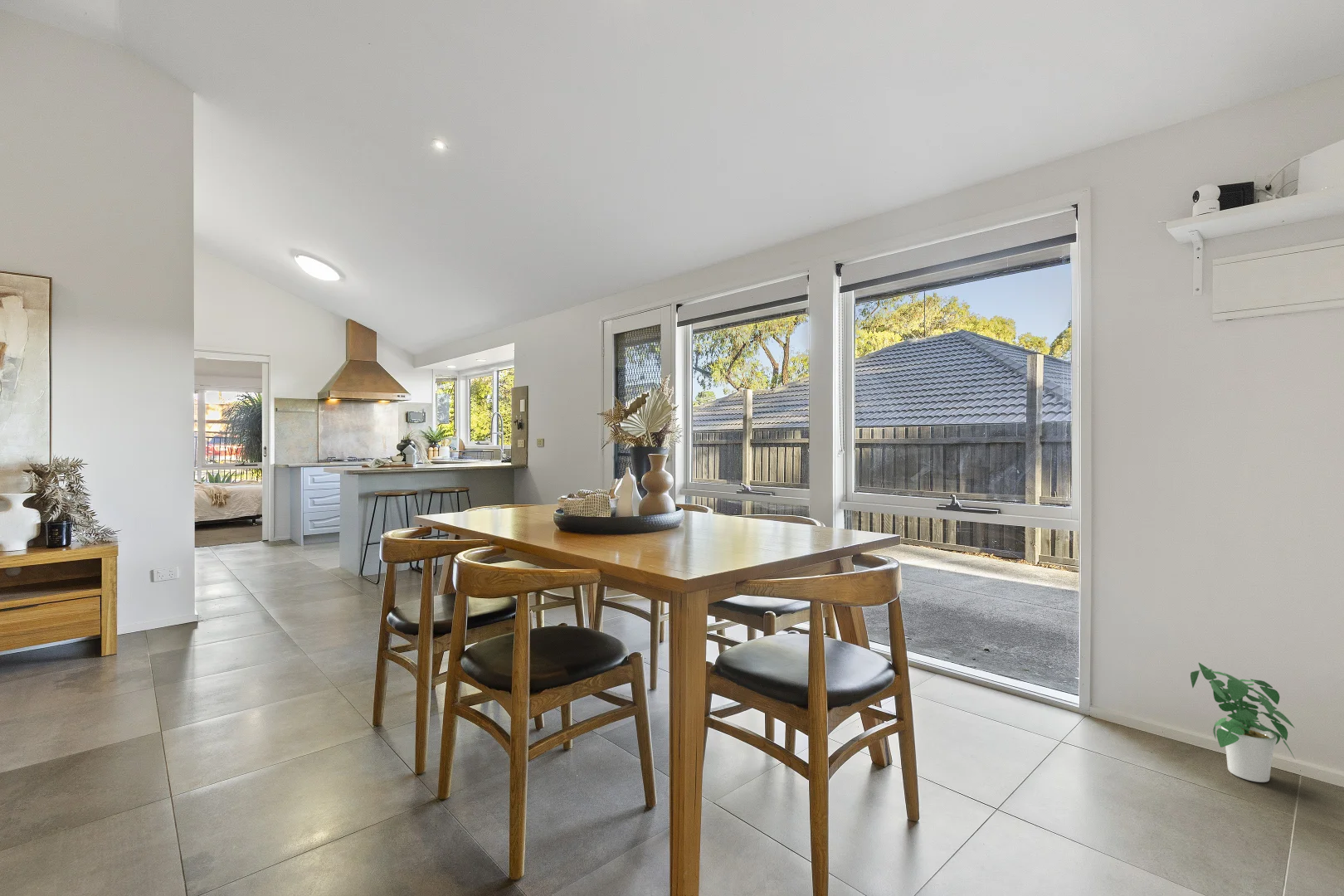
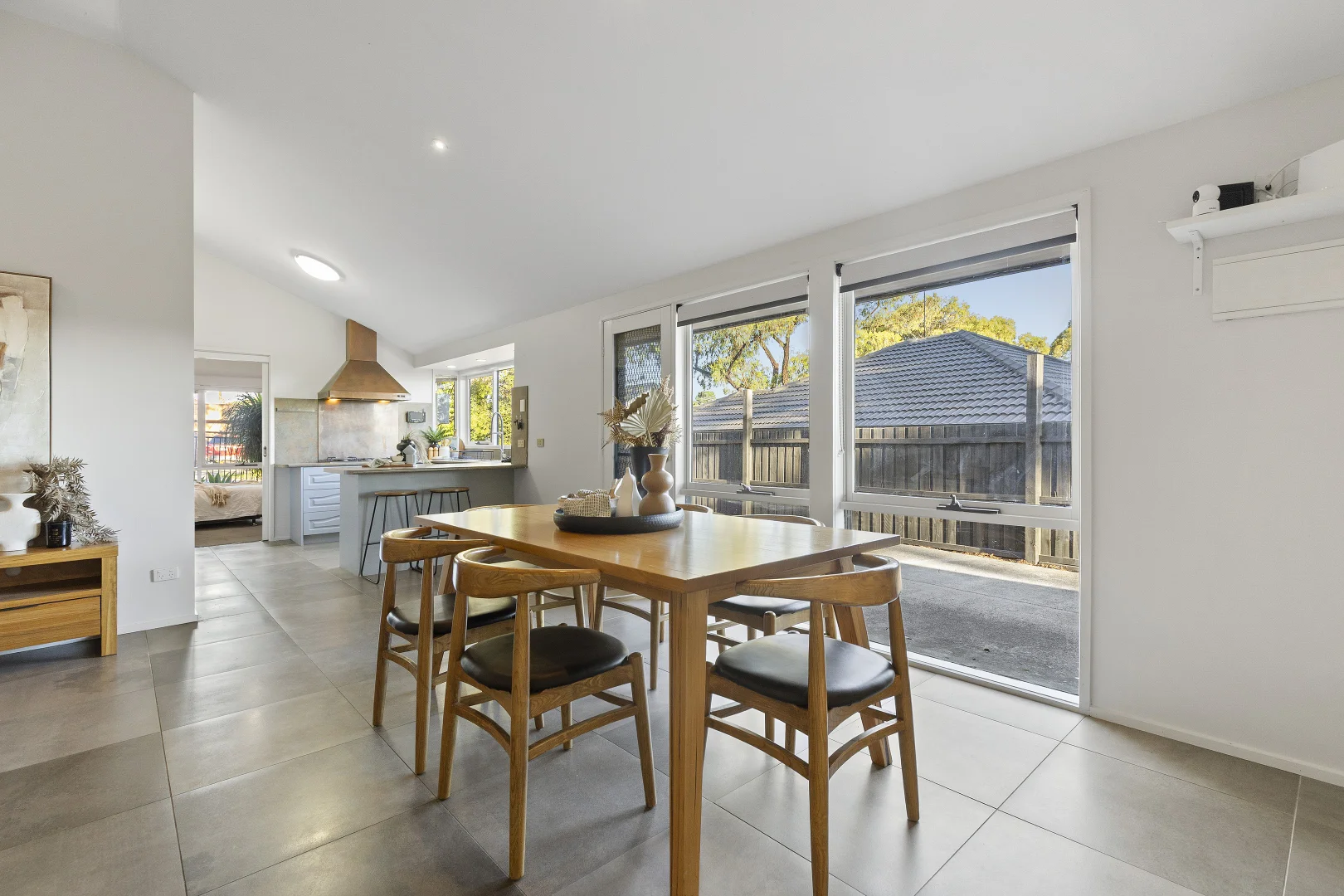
- potted plant [1190,662,1296,783]
